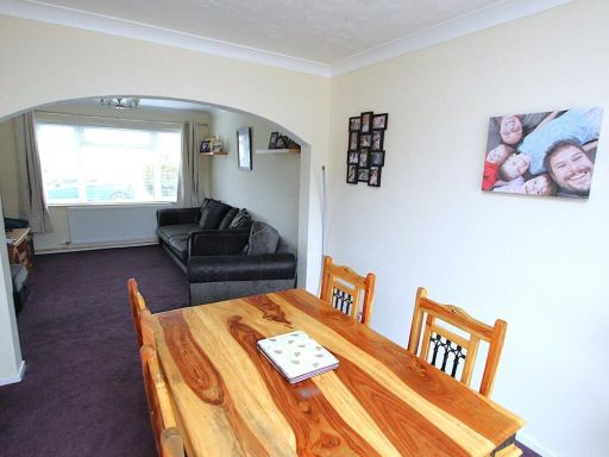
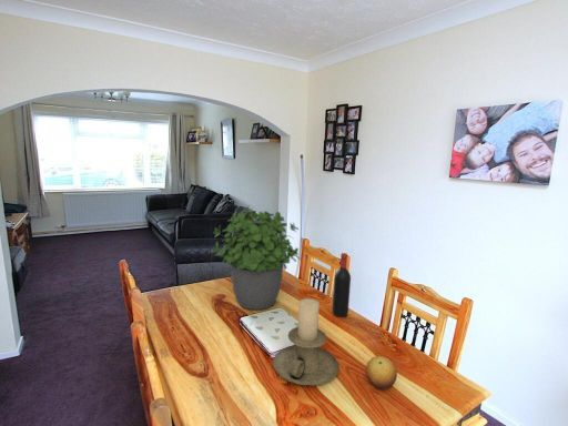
+ fruit [365,355,398,390]
+ candle holder [272,297,341,386]
+ potted plant [211,205,301,311]
+ wine bottle [332,252,352,318]
